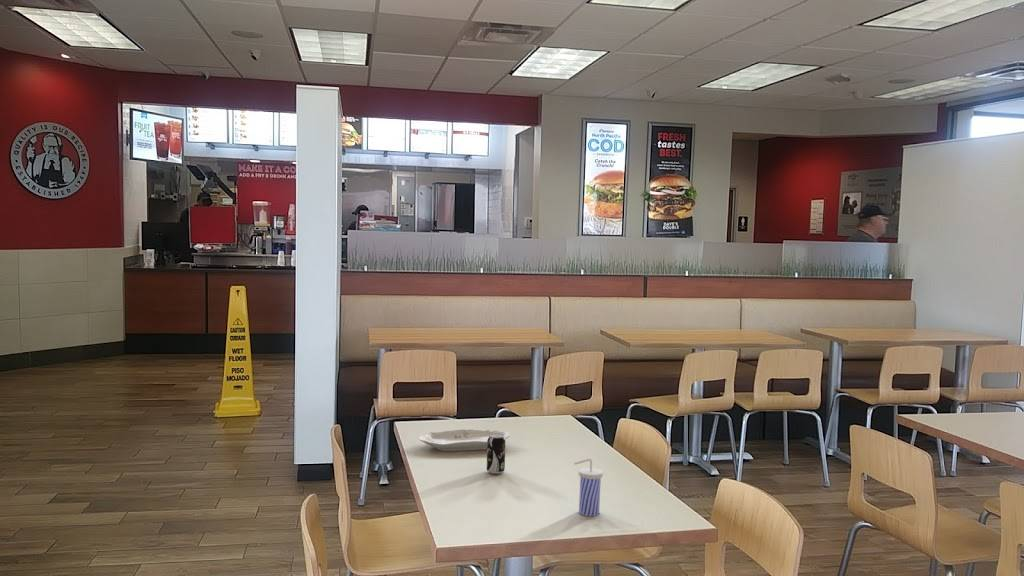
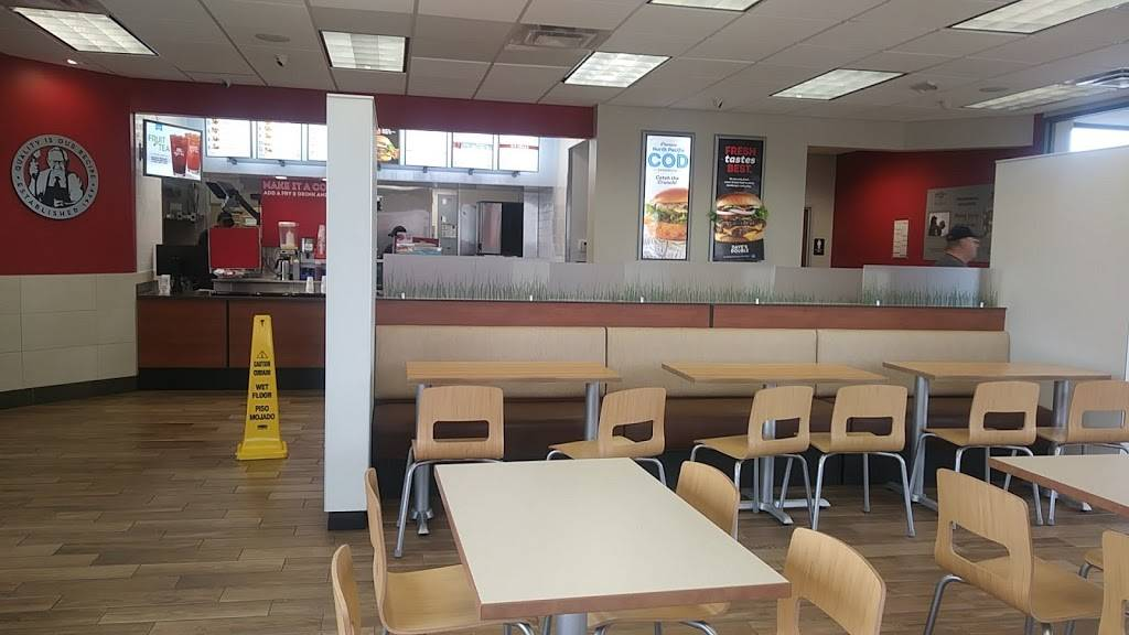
- beverage can [486,433,507,475]
- food tray [417,429,511,452]
- beverage cup [574,458,604,517]
